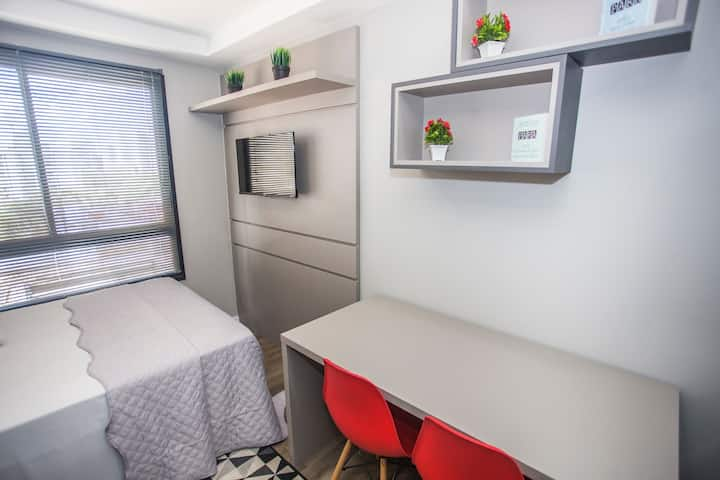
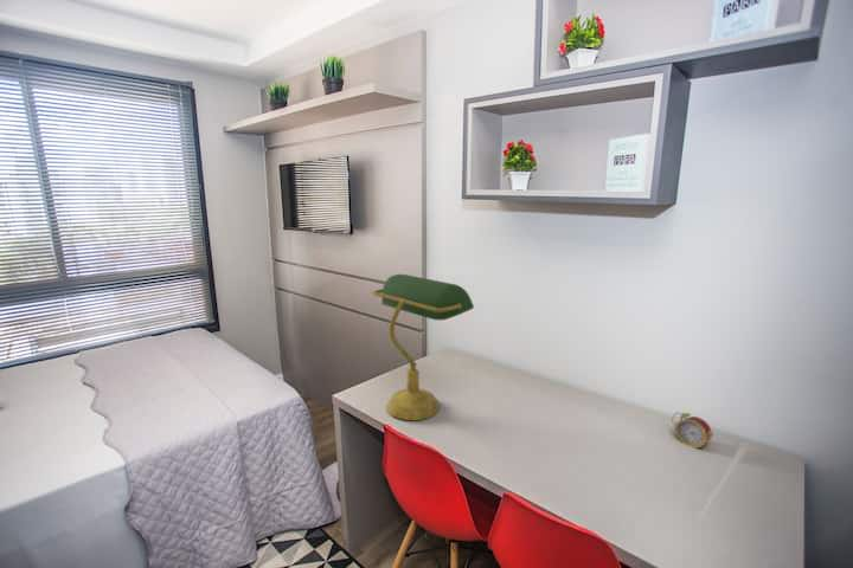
+ alarm clock [671,411,716,450]
+ desk lamp [372,273,475,421]
